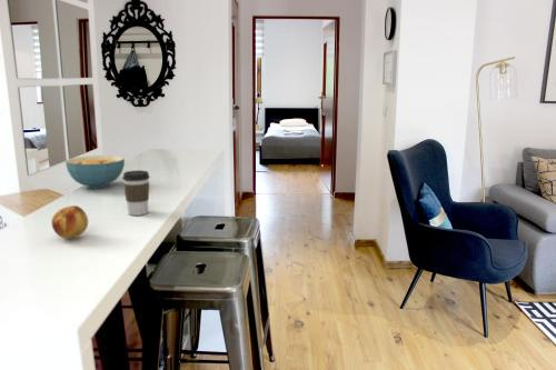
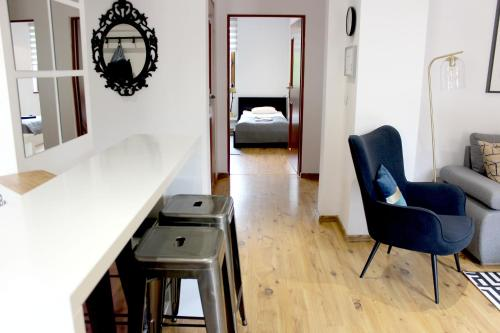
- fruit [51,204,89,240]
- cereal bowl [64,154,126,189]
- coffee cup [121,169,151,217]
